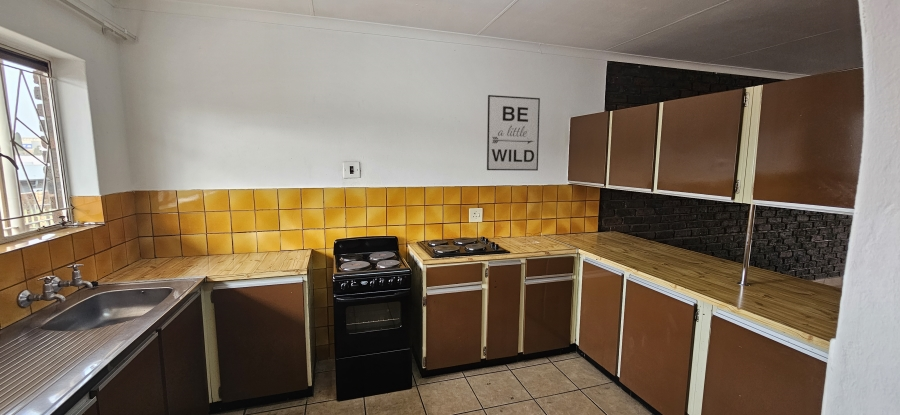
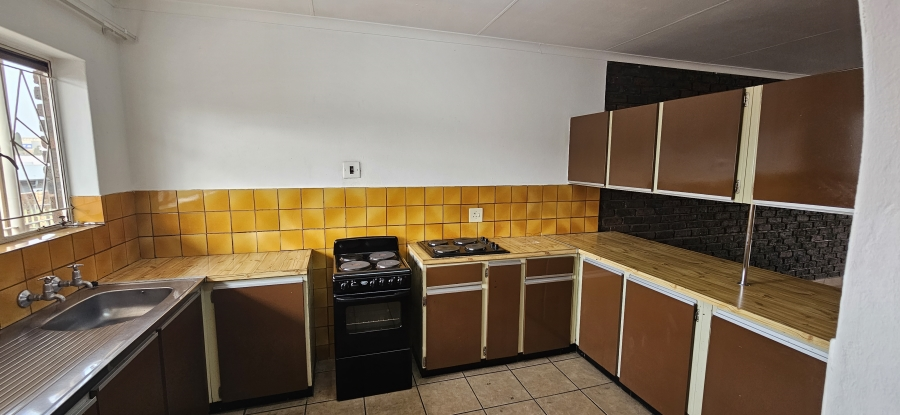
- wall art [486,94,541,172]
